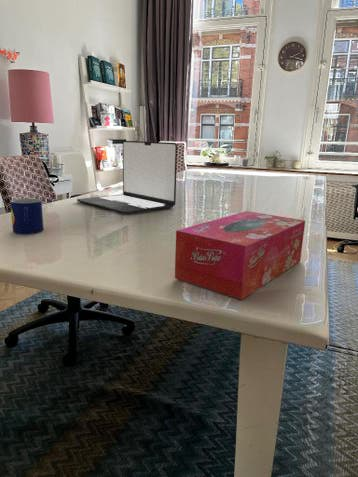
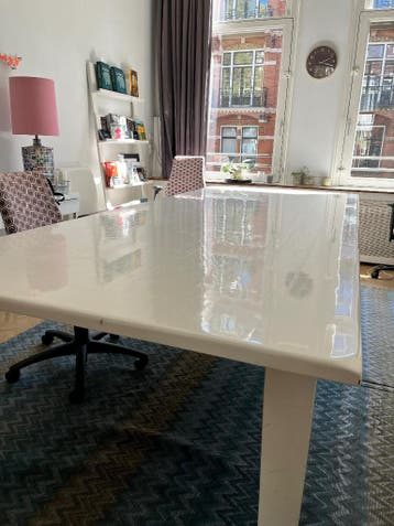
- mug [9,197,44,235]
- laptop [76,140,178,215]
- tissue box [174,210,306,301]
